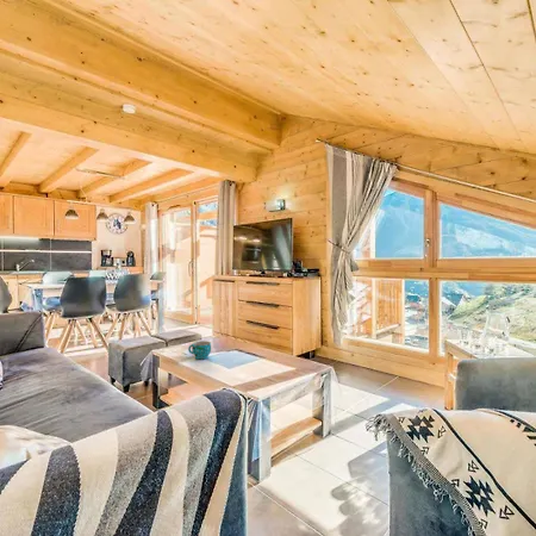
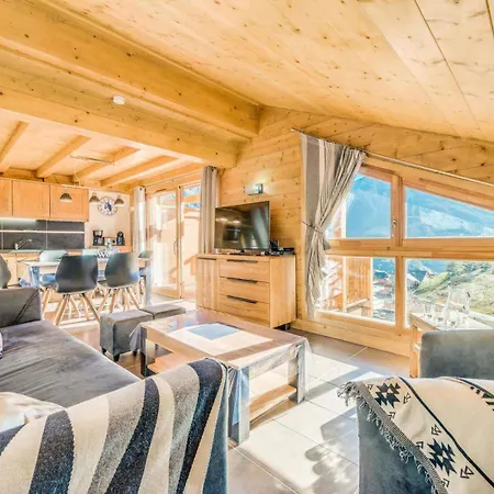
- cup [187,339,212,361]
